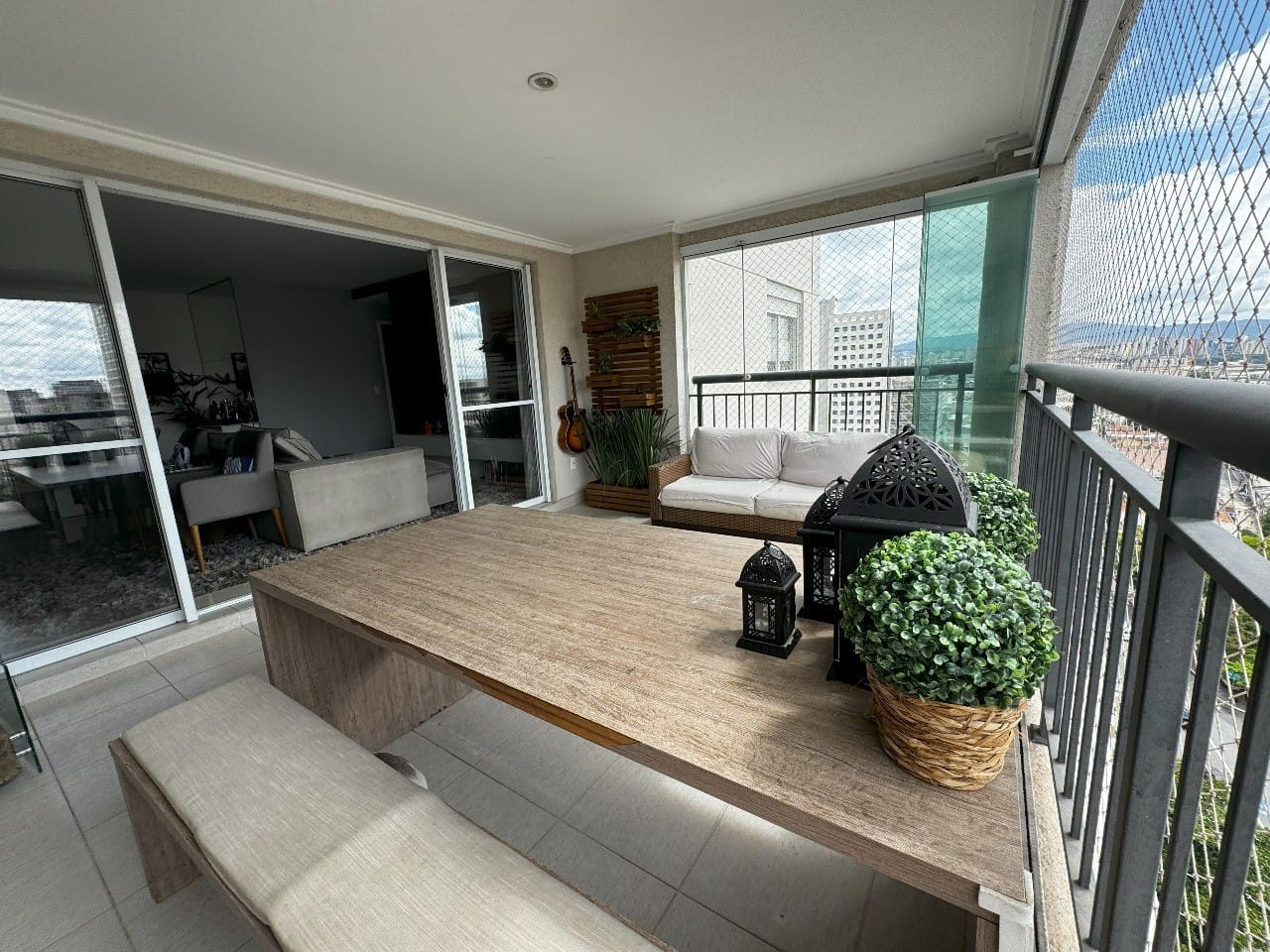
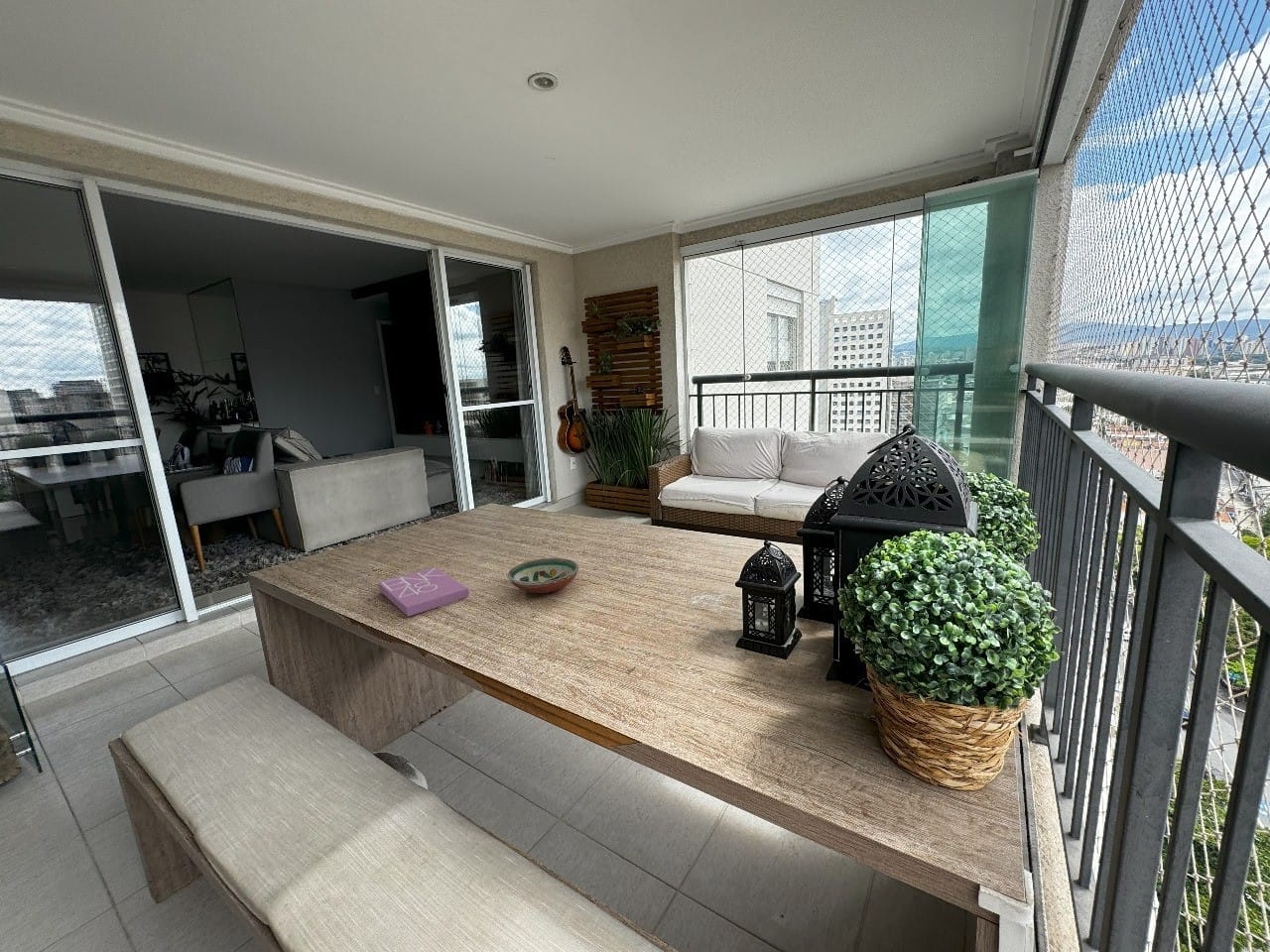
+ decorative bowl [507,556,580,594]
+ book [377,566,470,618]
